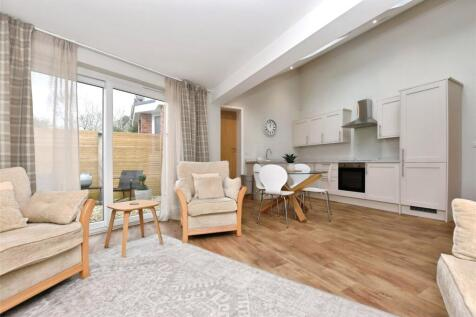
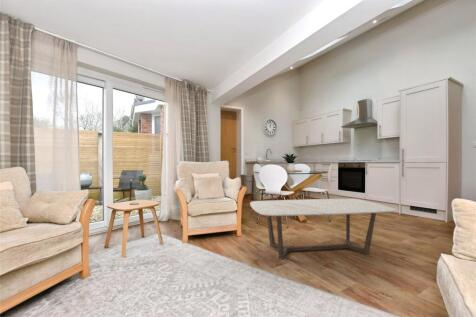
+ coffee table [249,198,397,260]
